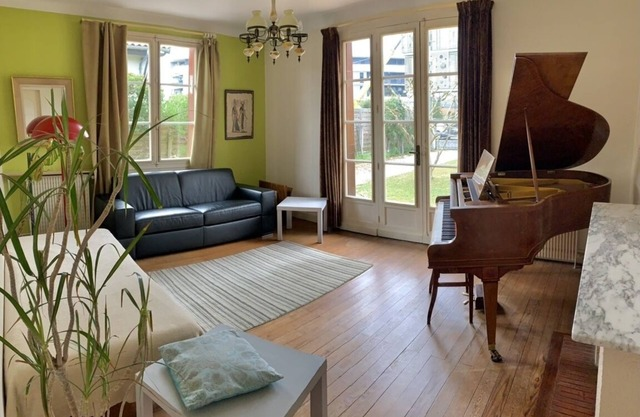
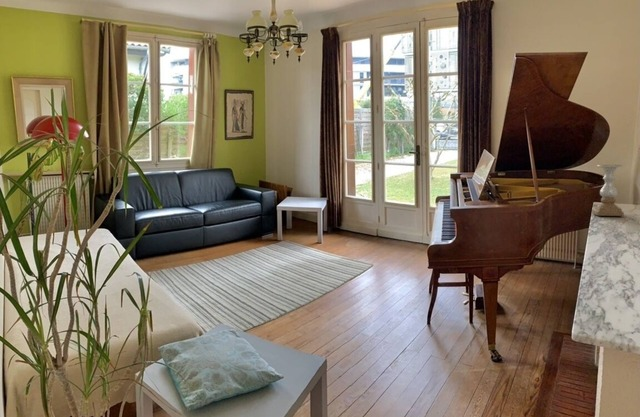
+ candle holder [591,164,625,217]
